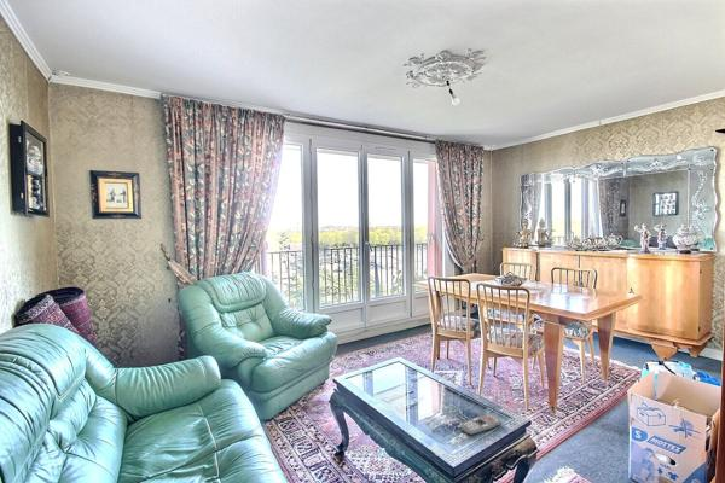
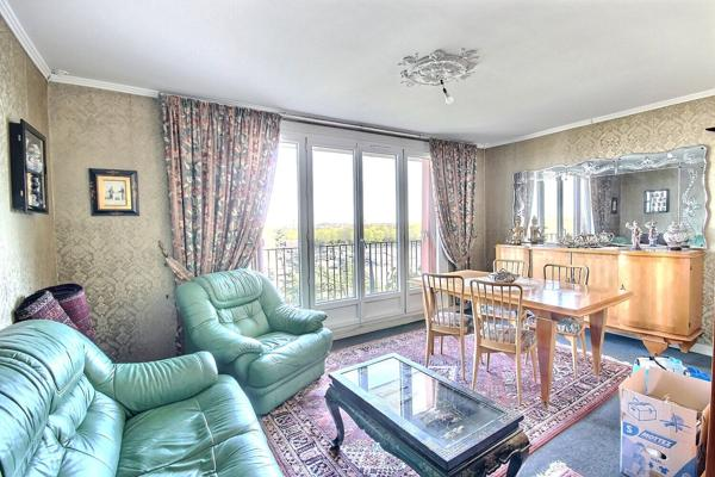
- remote control [459,413,503,436]
